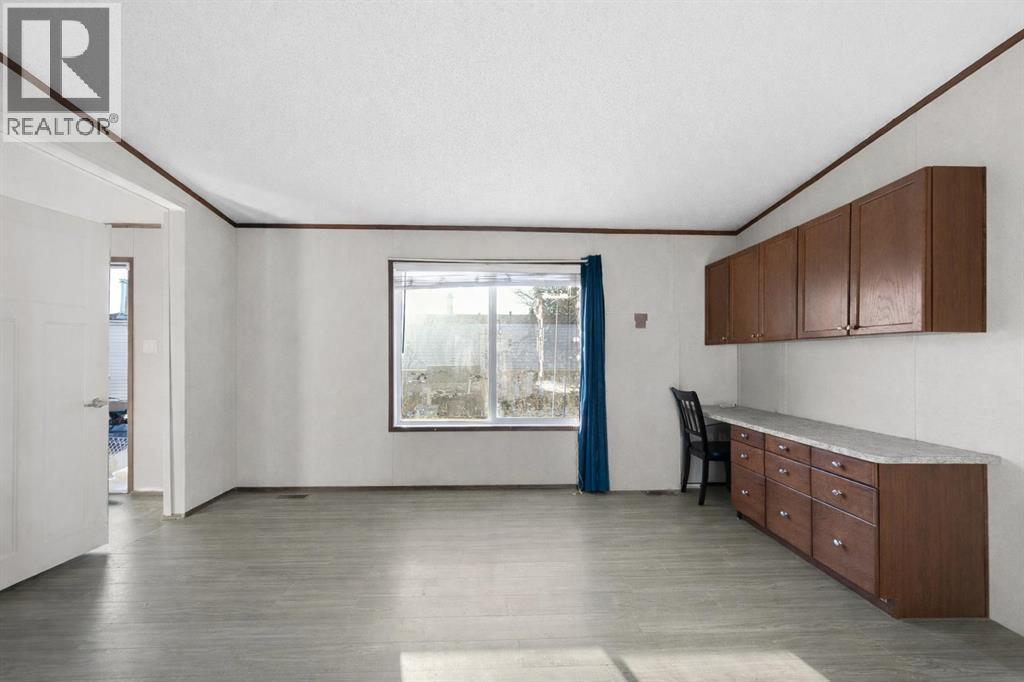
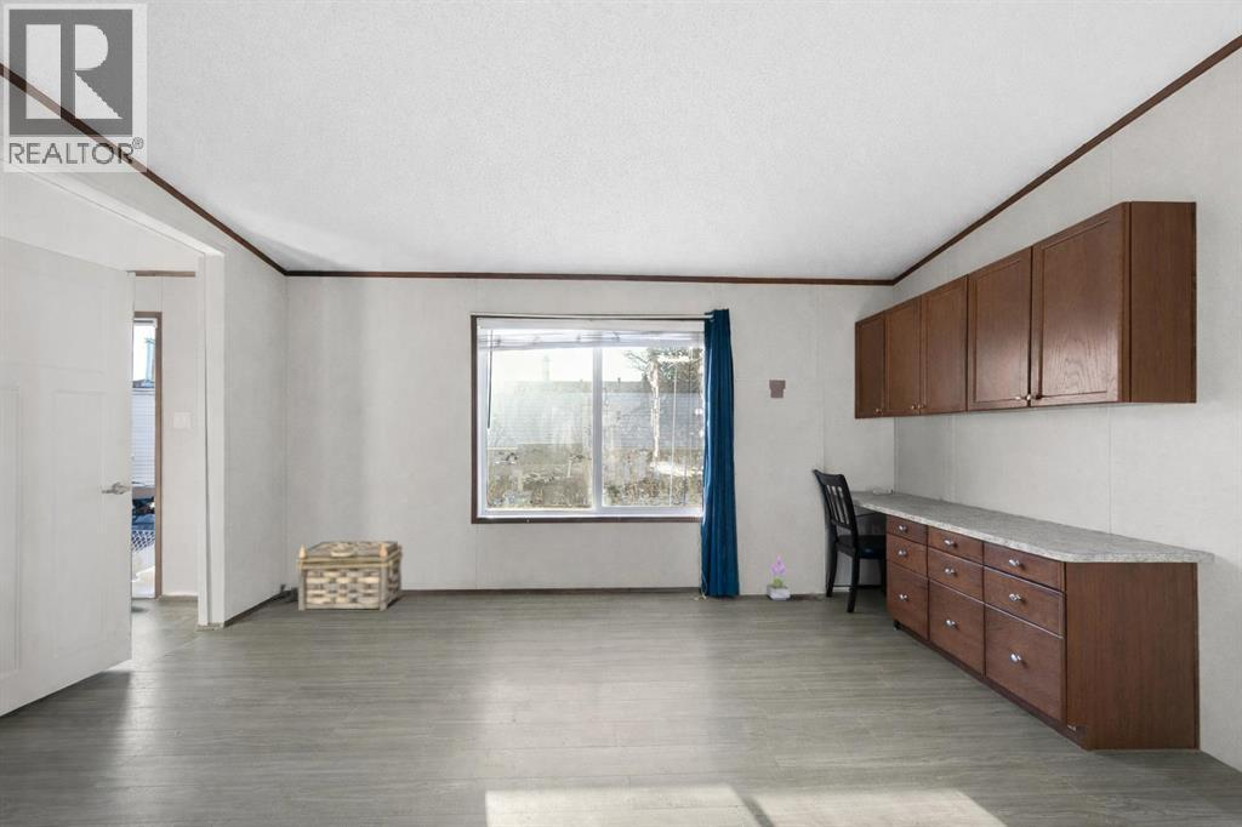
+ boots [270,582,298,604]
+ potted plant [765,554,791,601]
+ basket [295,540,405,611]
